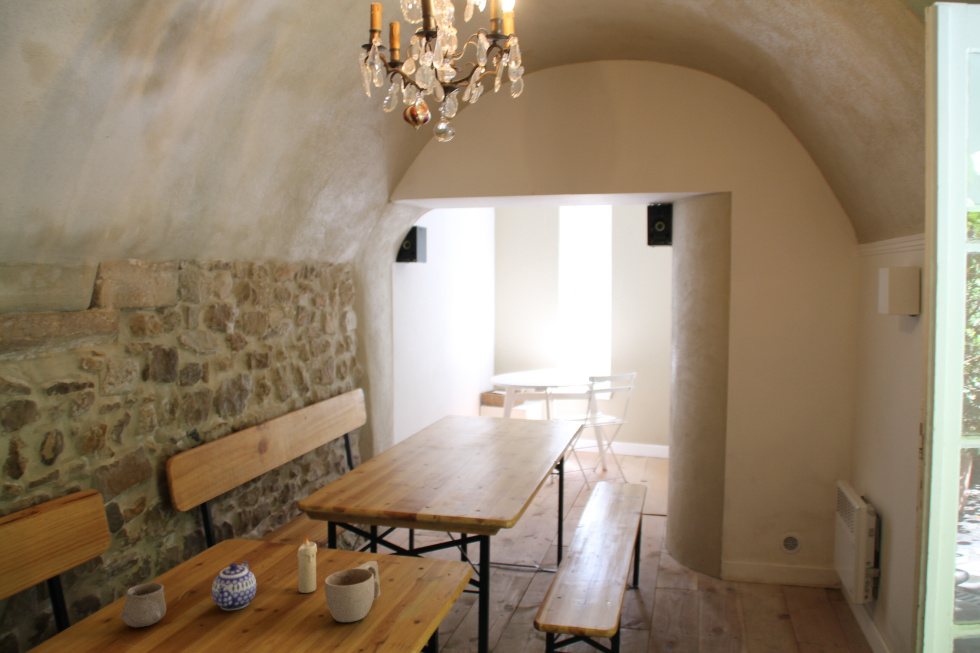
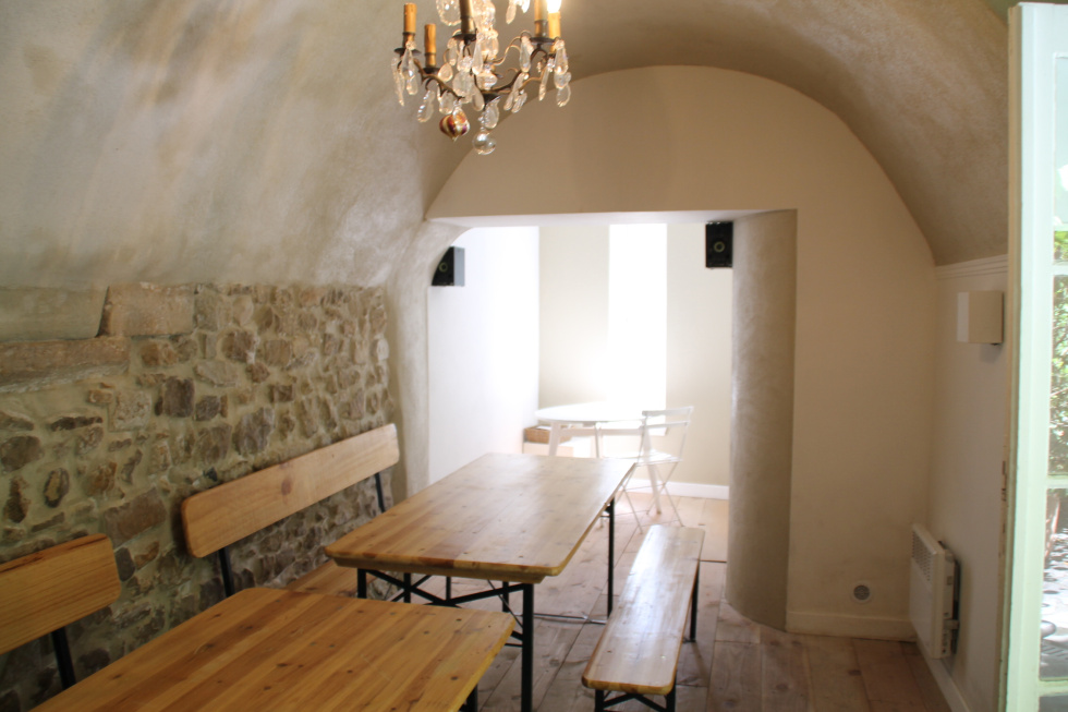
- cup [324,560,382,623]
- candle [296,534,318,594]
- cup [119,582,167,628]
- teapot [211,560,257,611]
